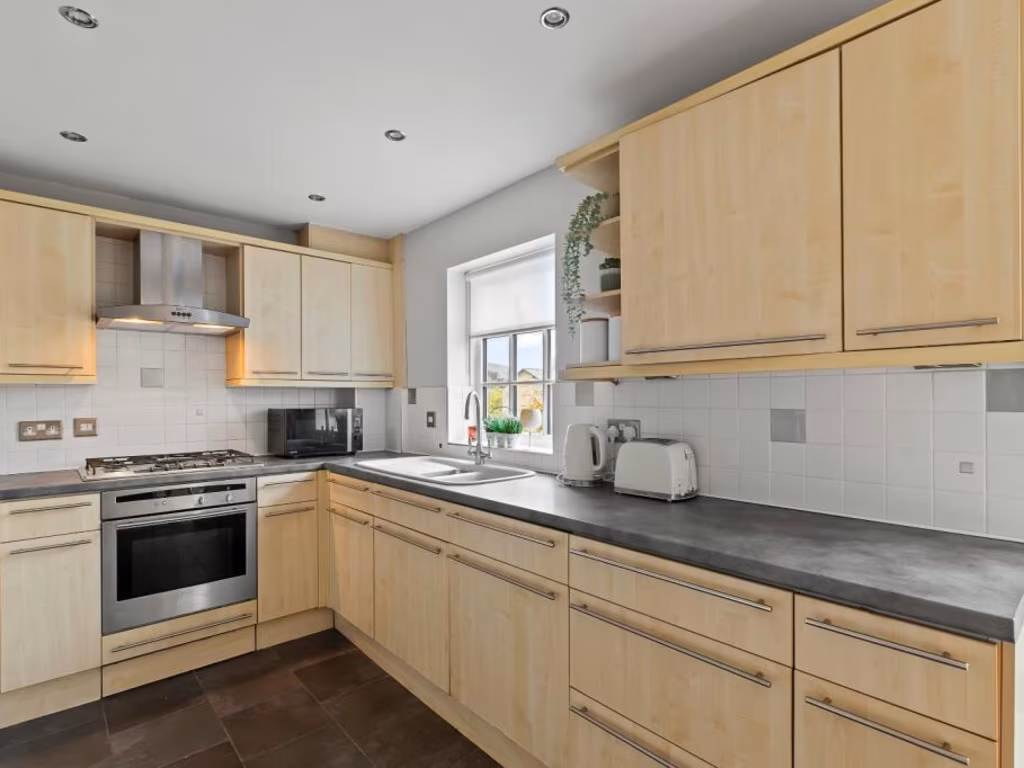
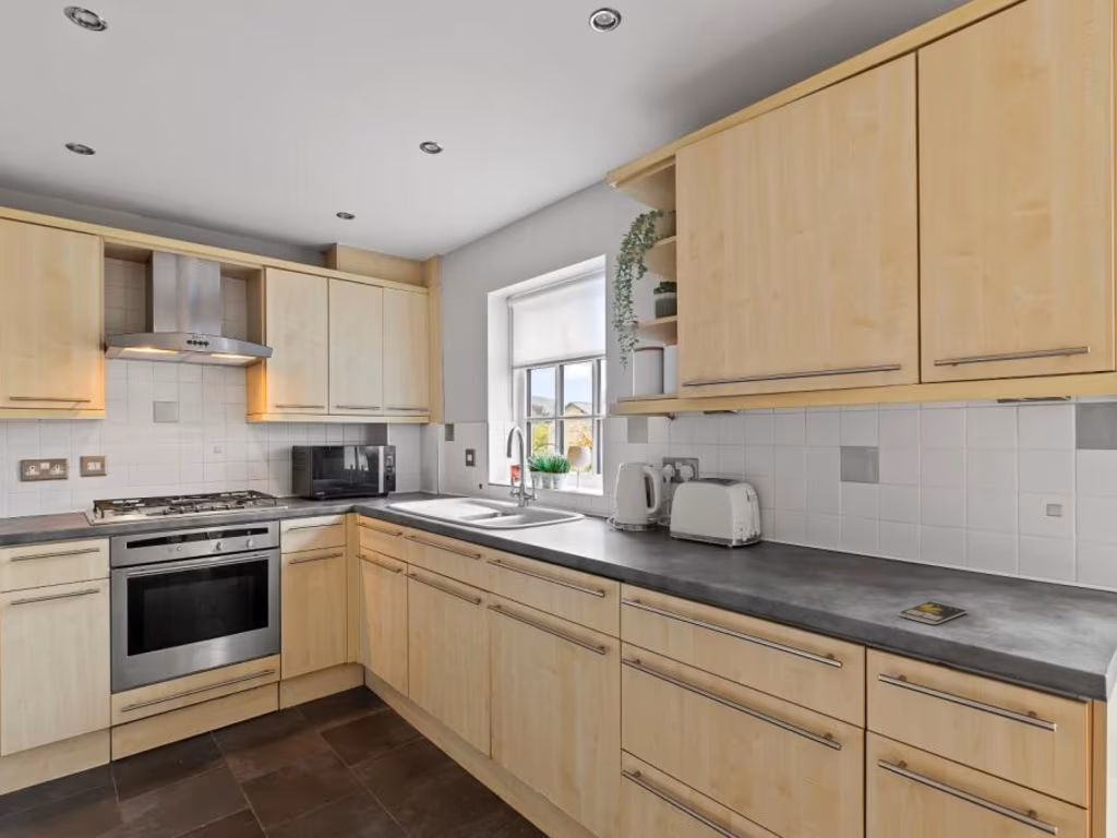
+ smartphone [897,600,969,625]
